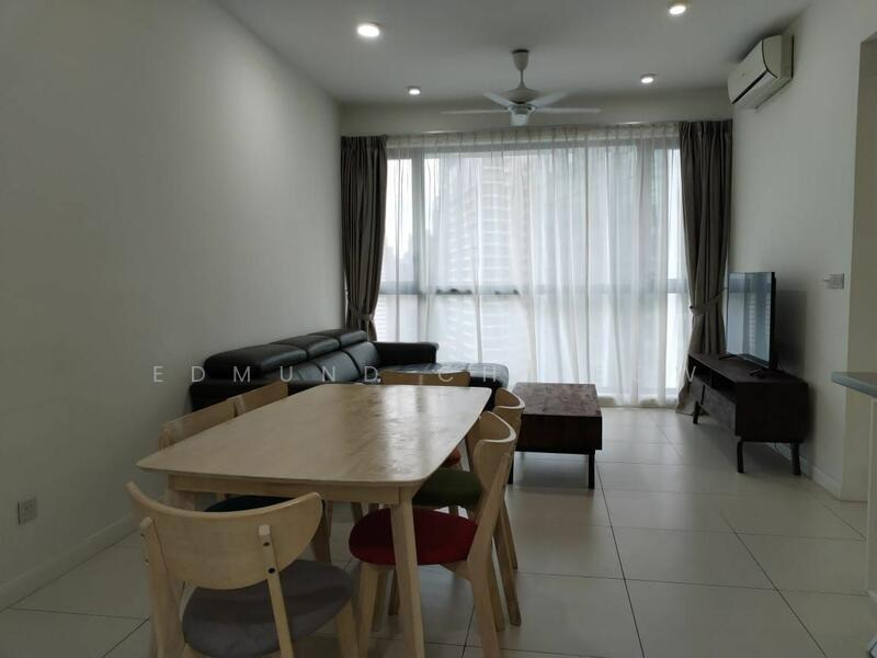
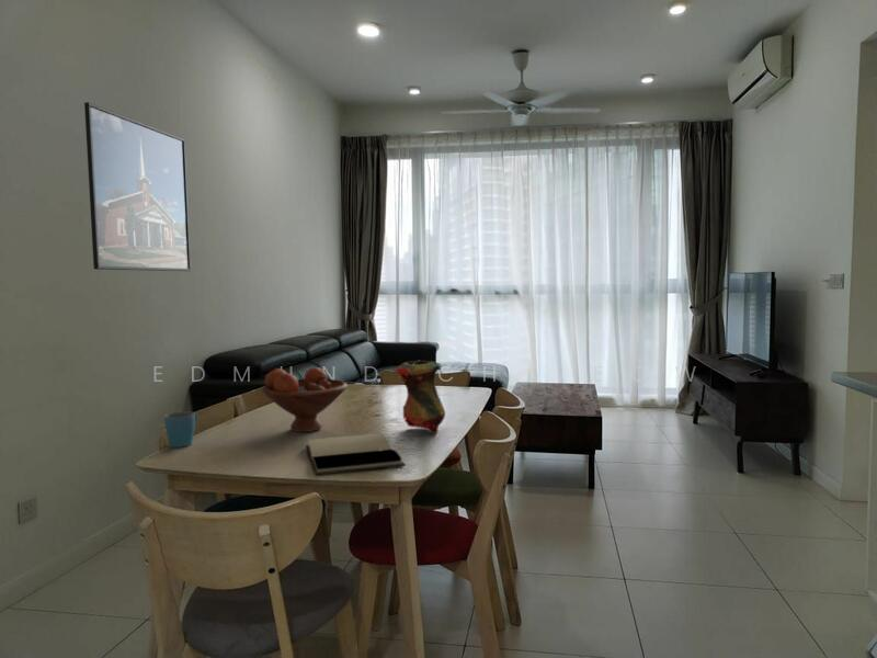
+ vase [396,360,446,435]
+ mug [163,410,198,449]
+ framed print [83,101,192,272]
+ fruit bowl [261,366,349,433]
+ book [305,432,406,476]
